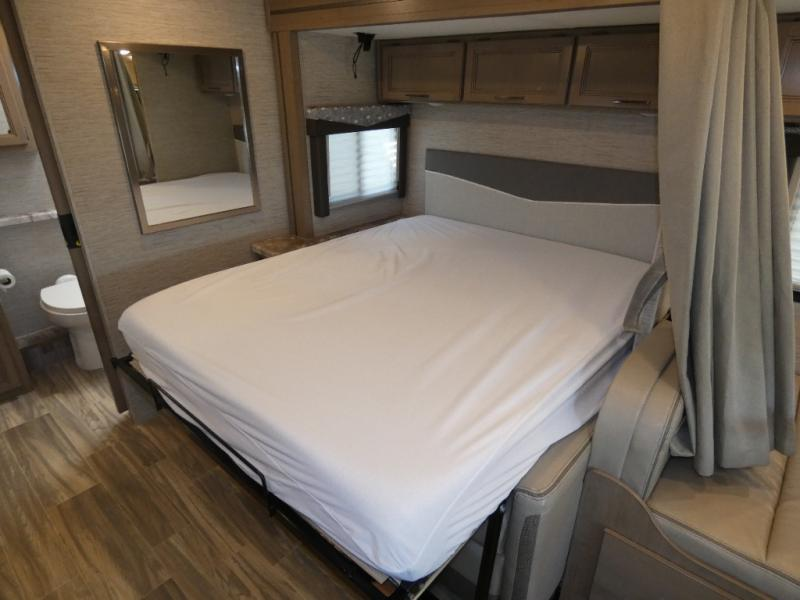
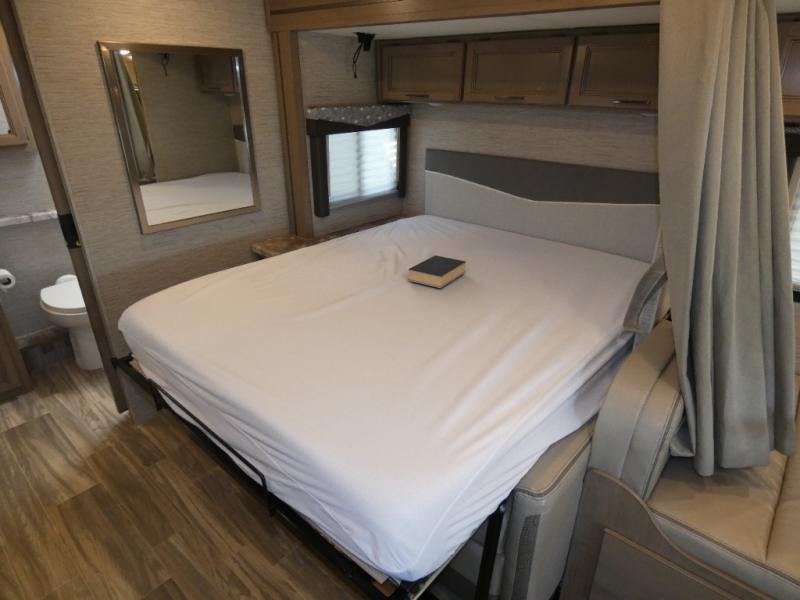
+ book [407,254,467,289]
